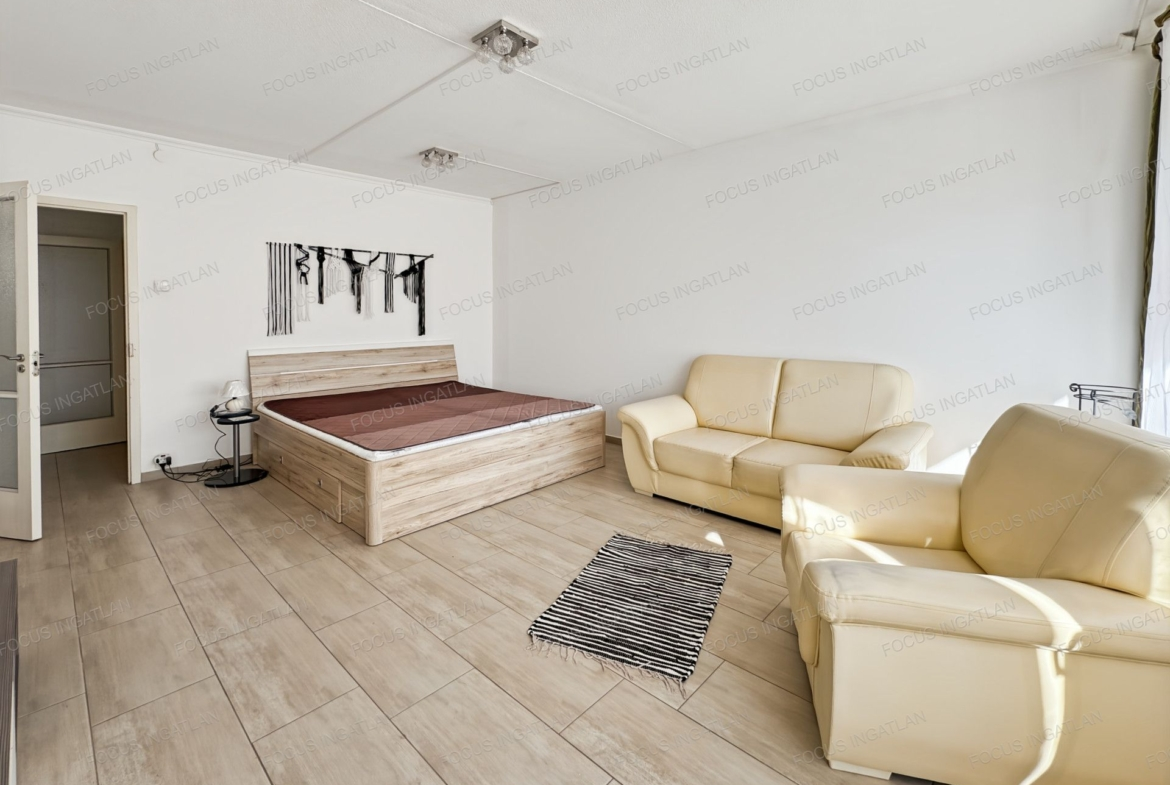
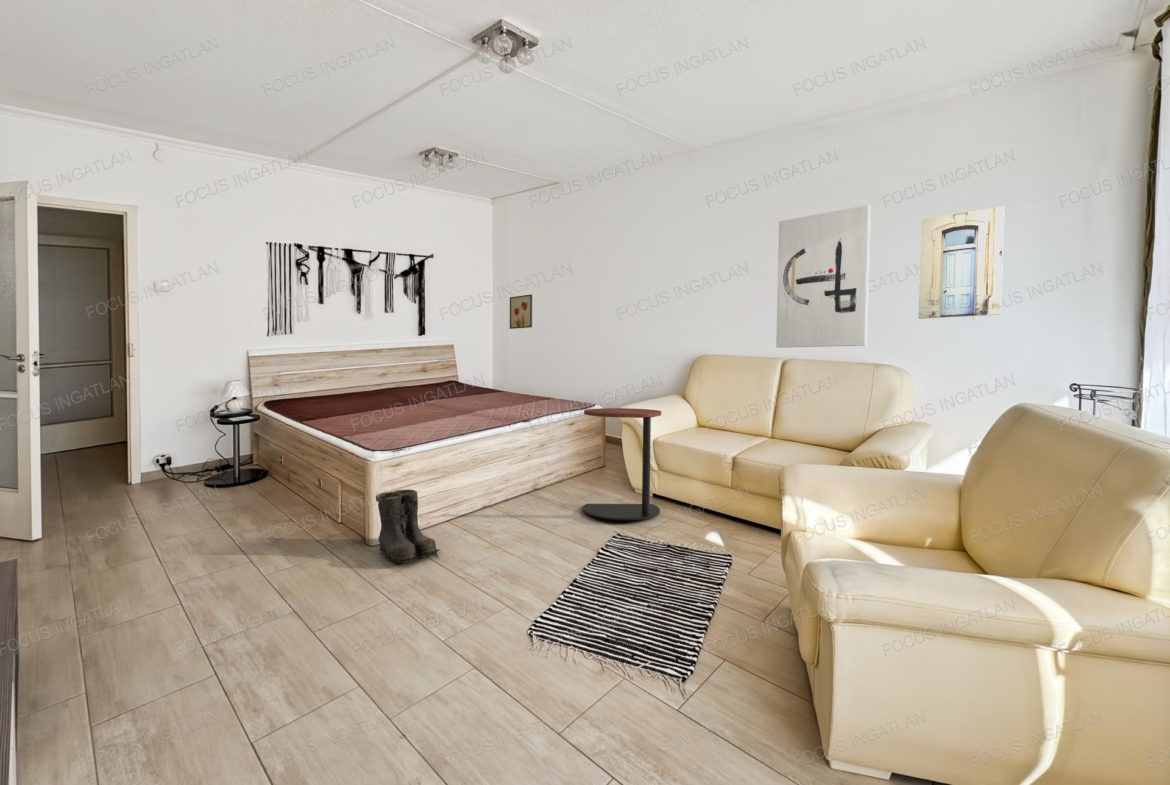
+ side table [582,407,662,521]
+ wall art [775,204,872,349]
+ wall art [509,294,533,330]
+ wall art [917,206,1006,320]
+ boots [375,489,441,565]
